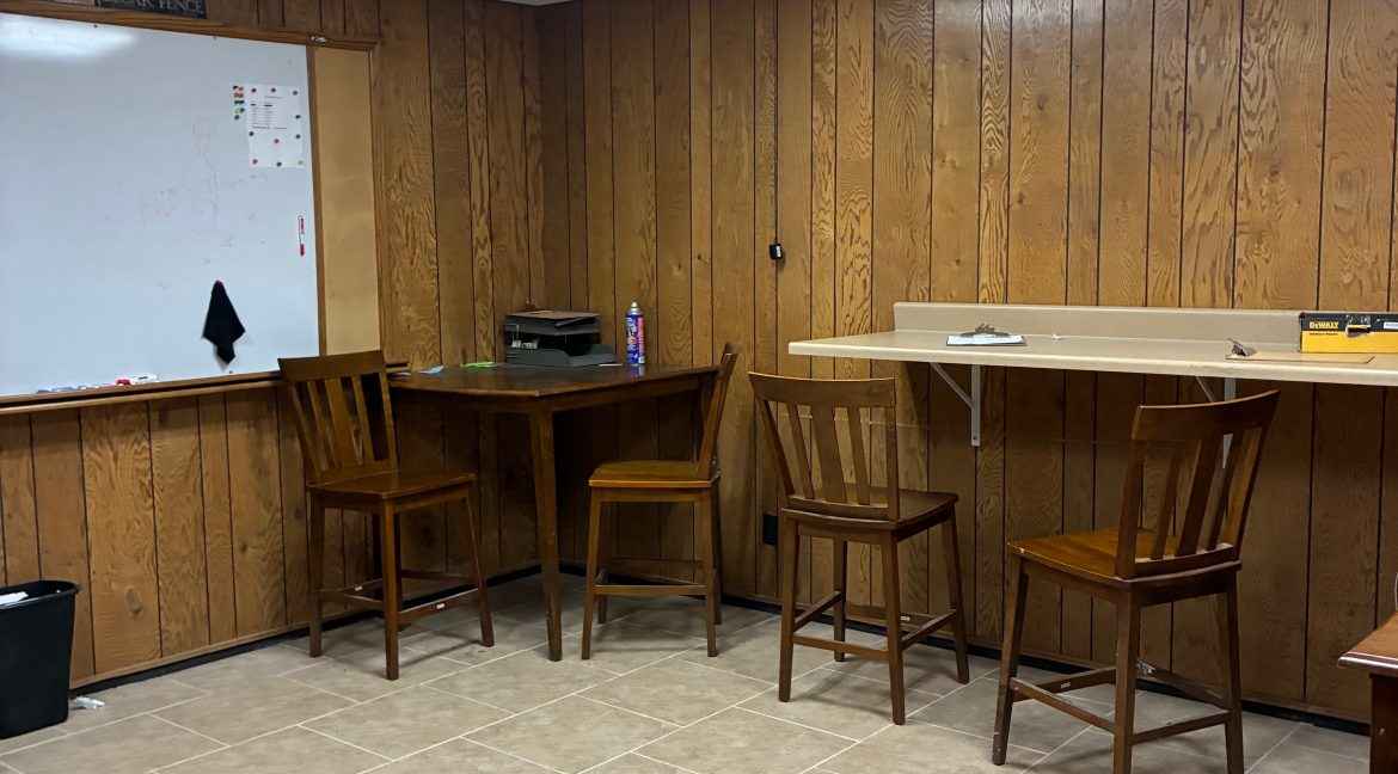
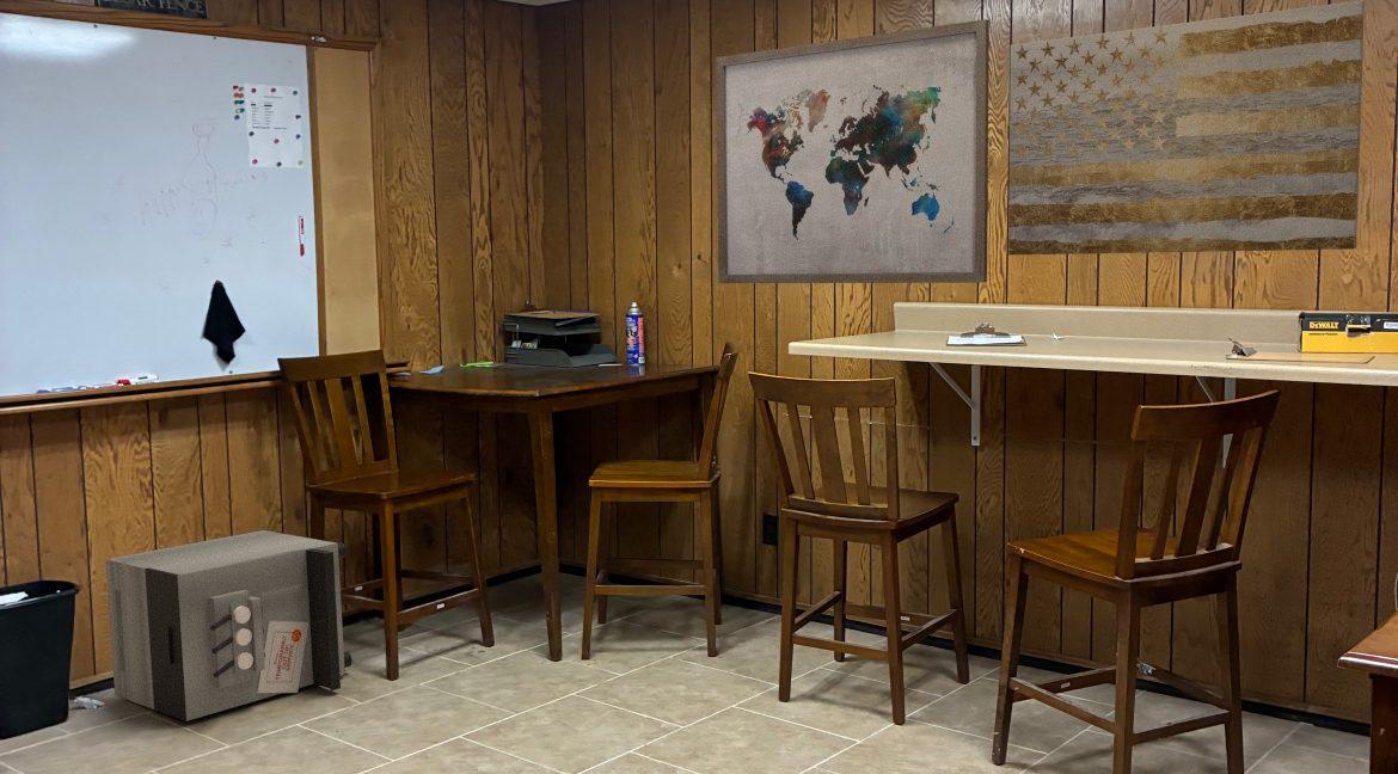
+ wall art [1007,0,1366,256]
+ wall art [715,18,991,284]
+ safe [104,529,354,723]
